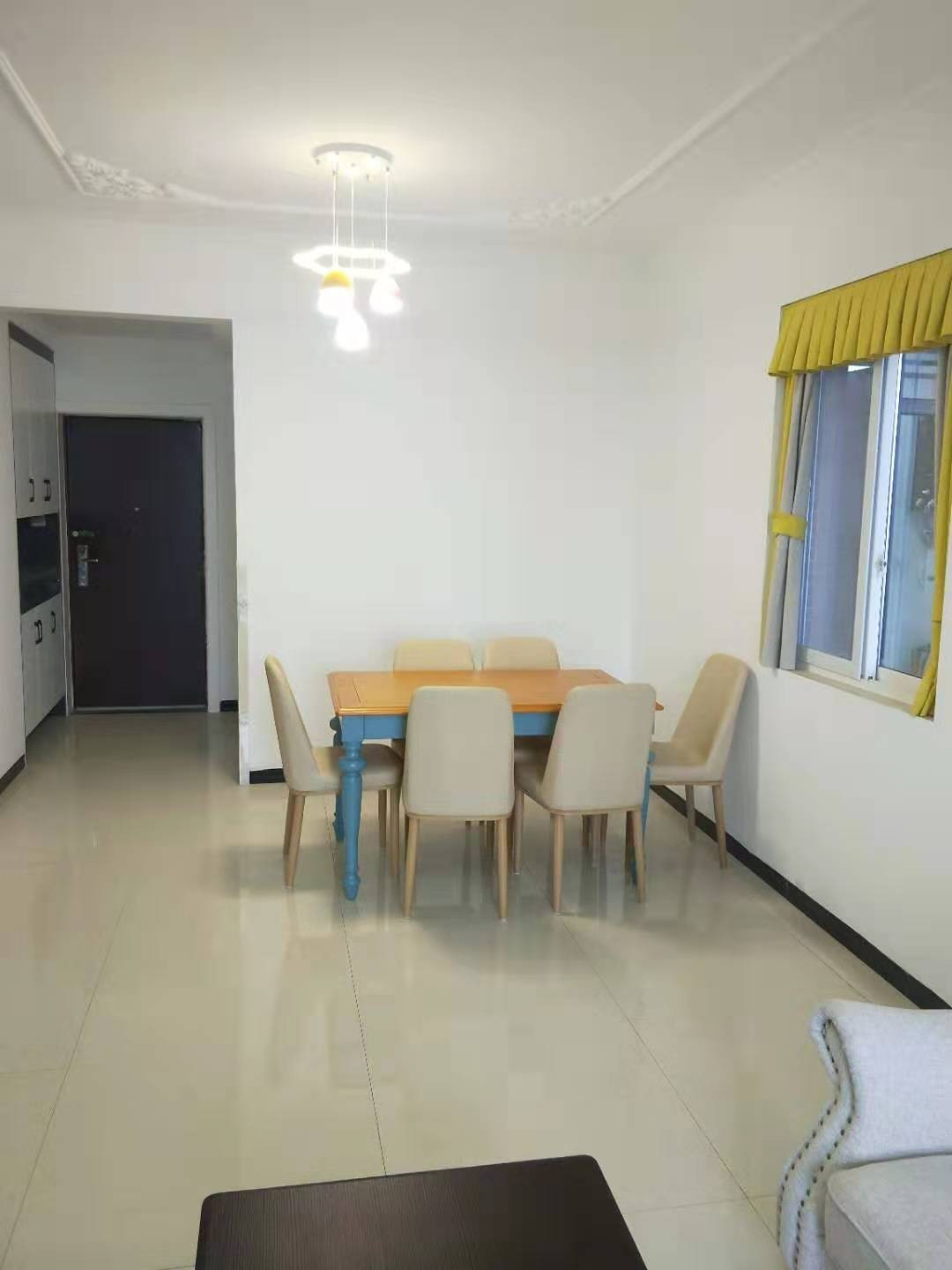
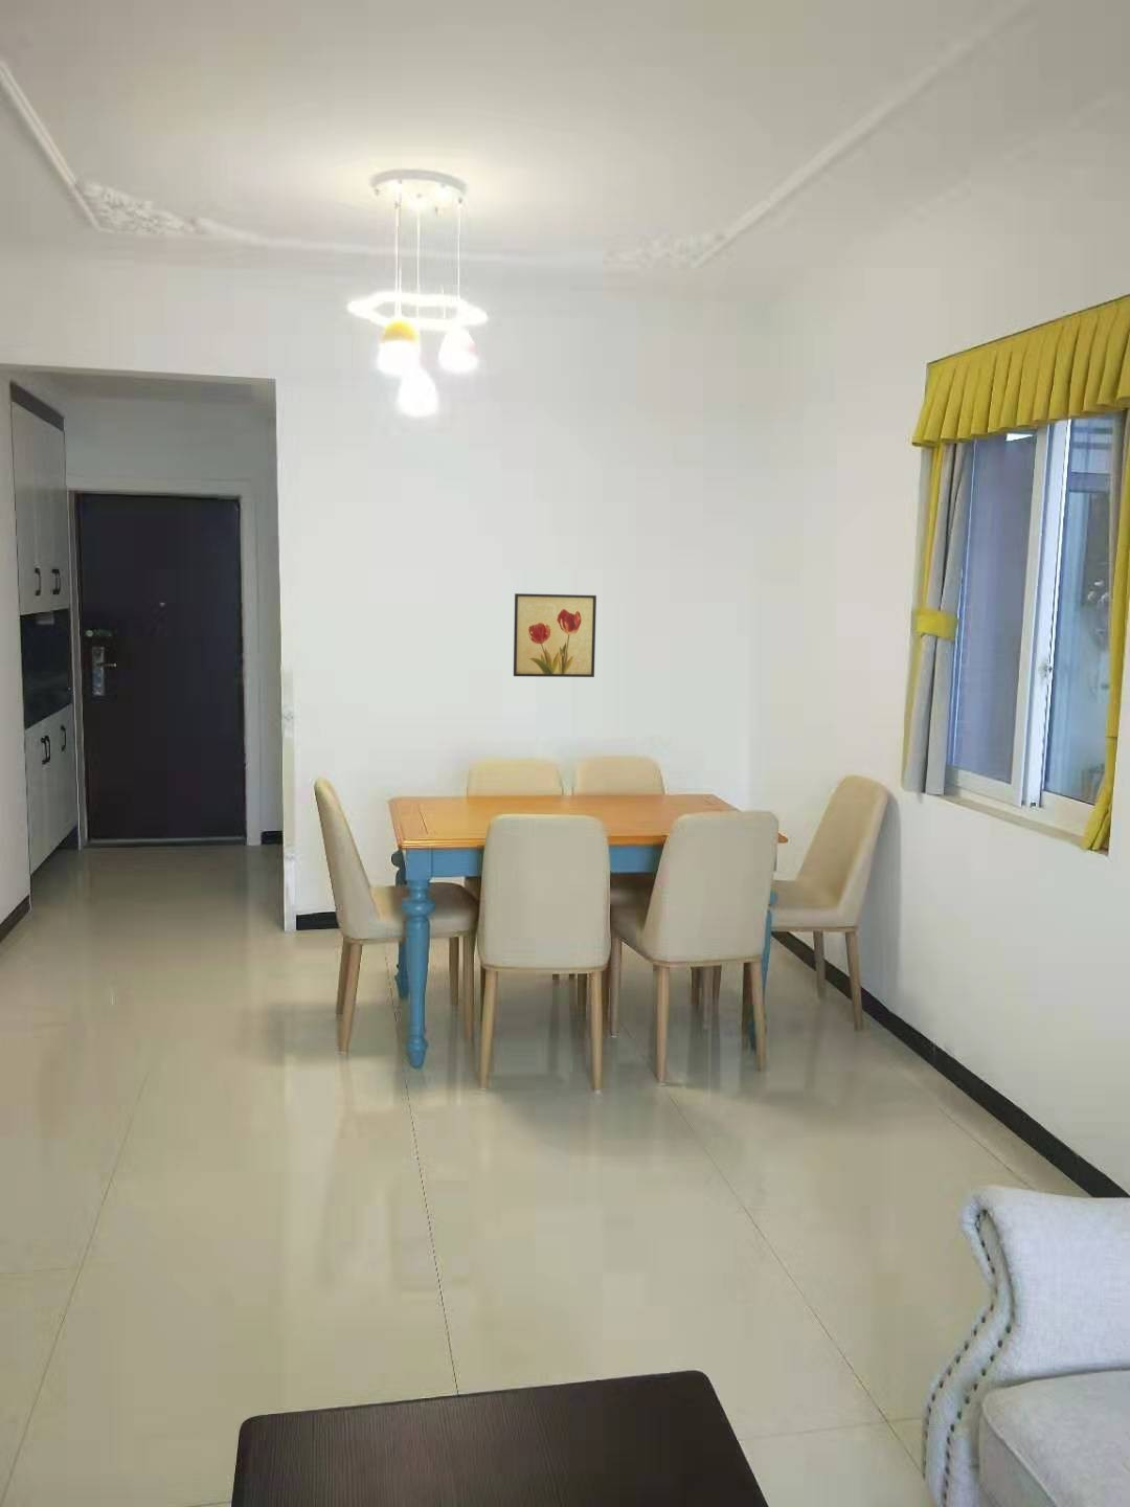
+ wall art [513,592,597,678]
